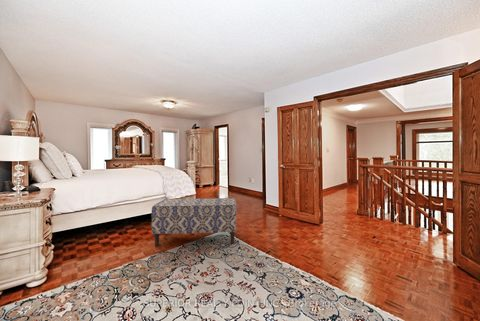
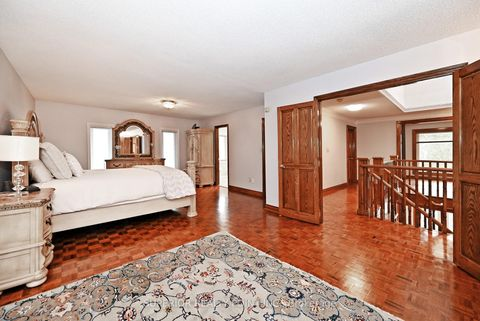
- bench [151,197,237,247]
